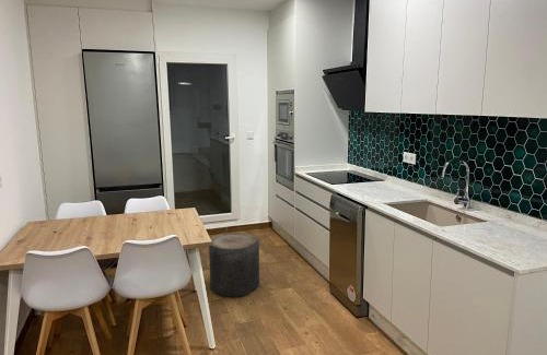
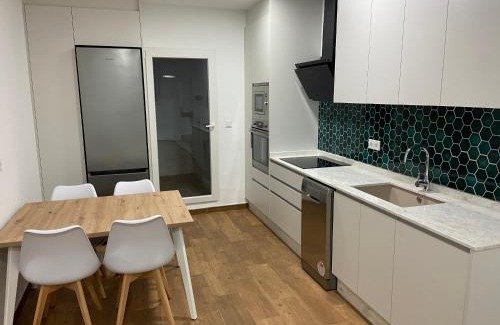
- stool [208,232,260,298]
